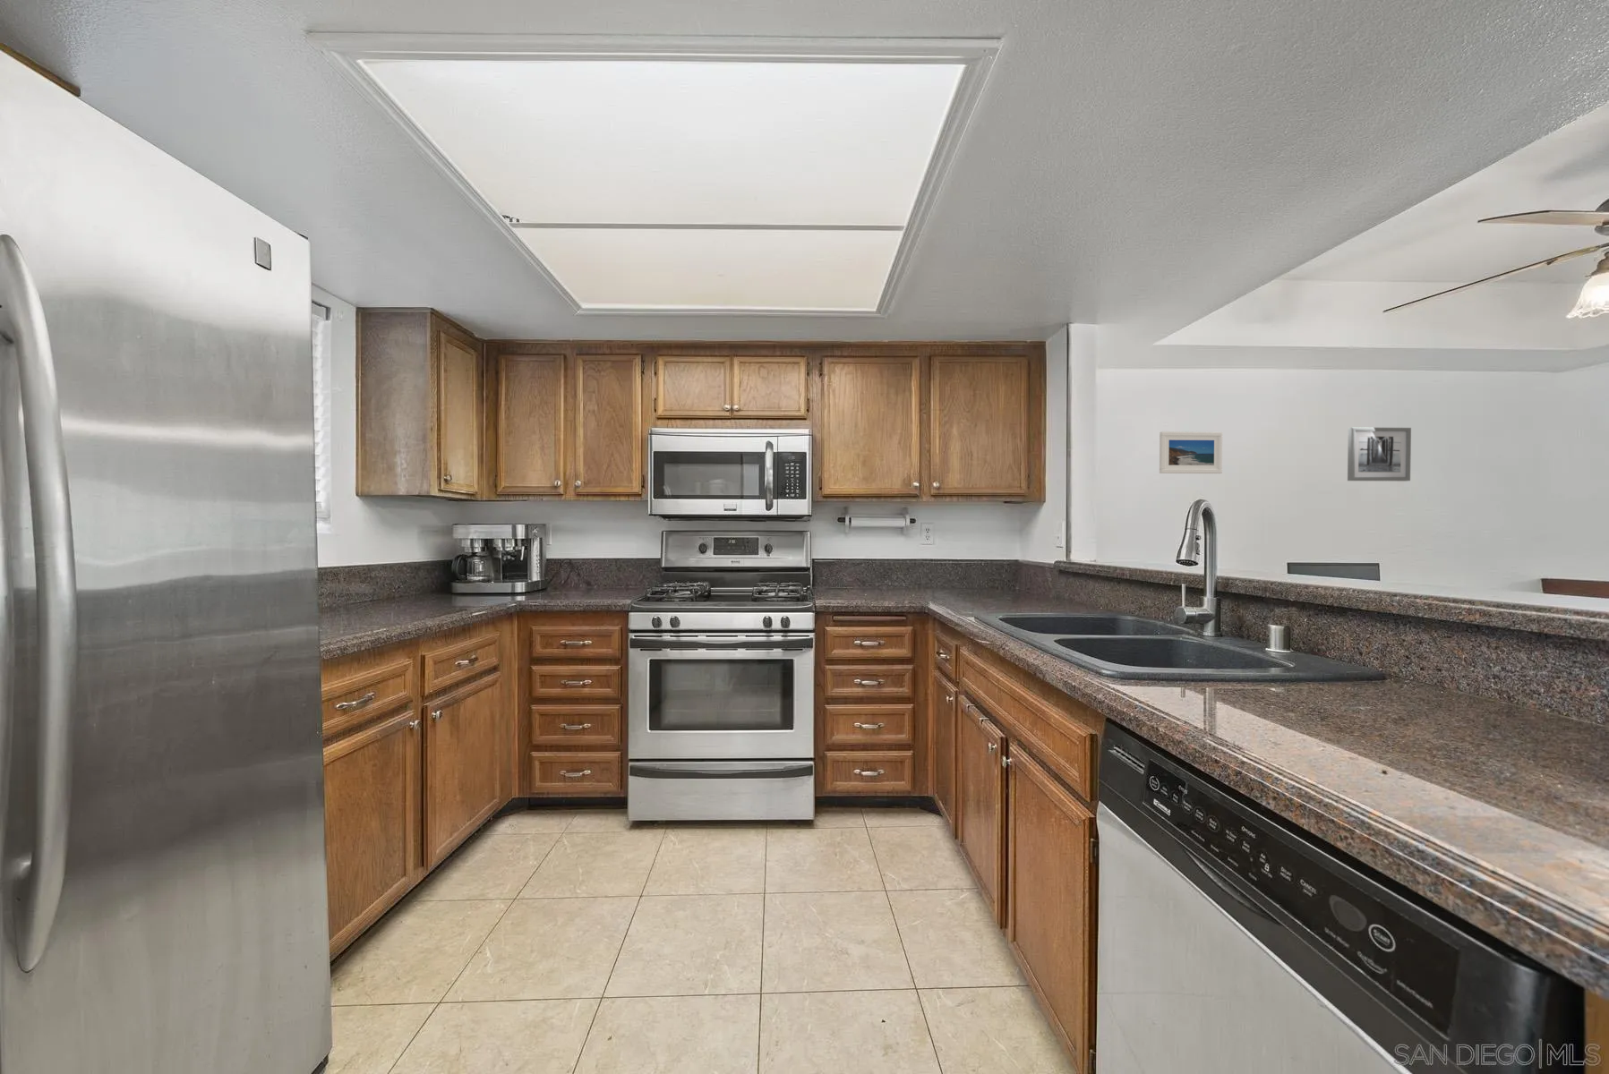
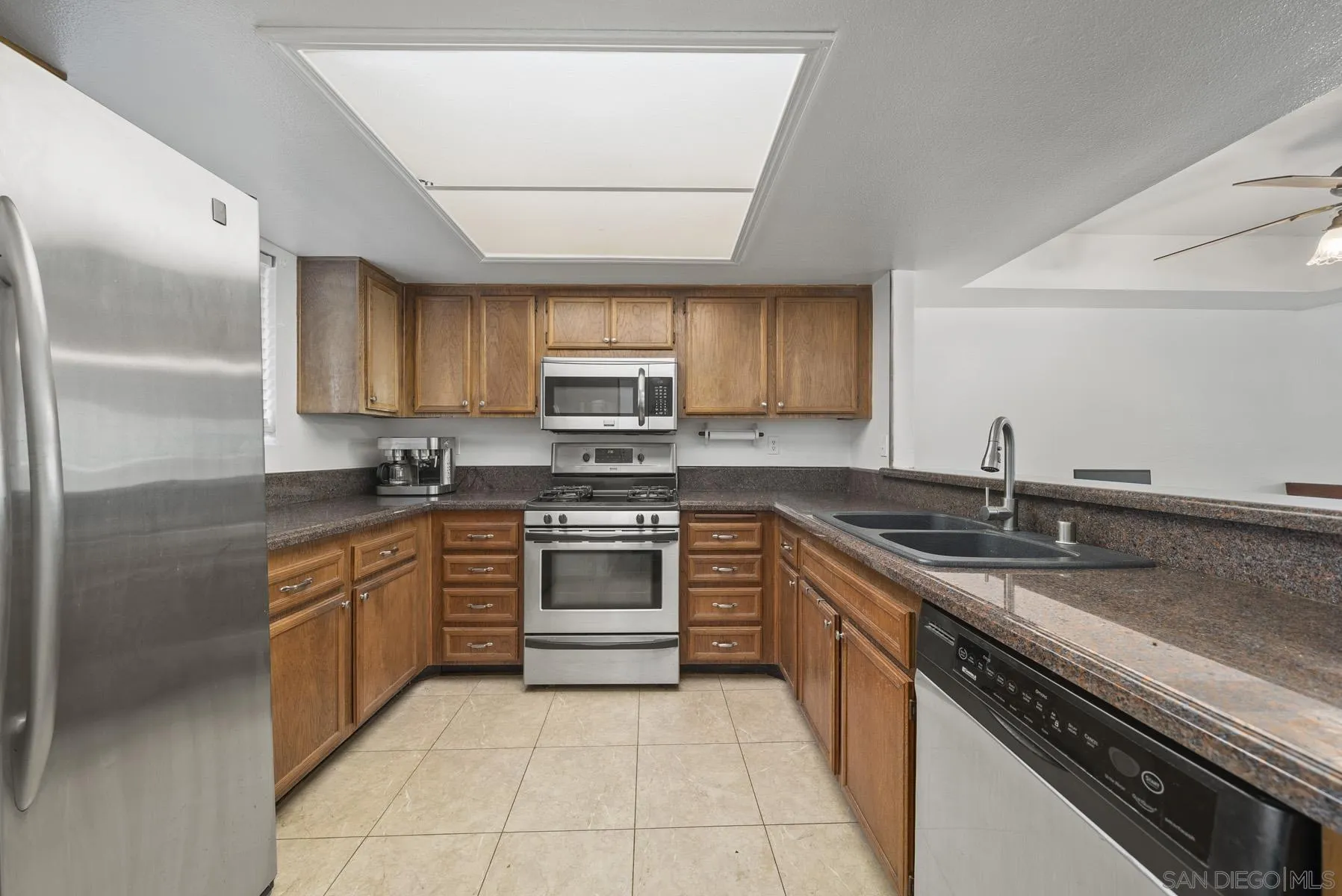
- wall art [1346,427,1412,482]
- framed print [1158,430,1223,475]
